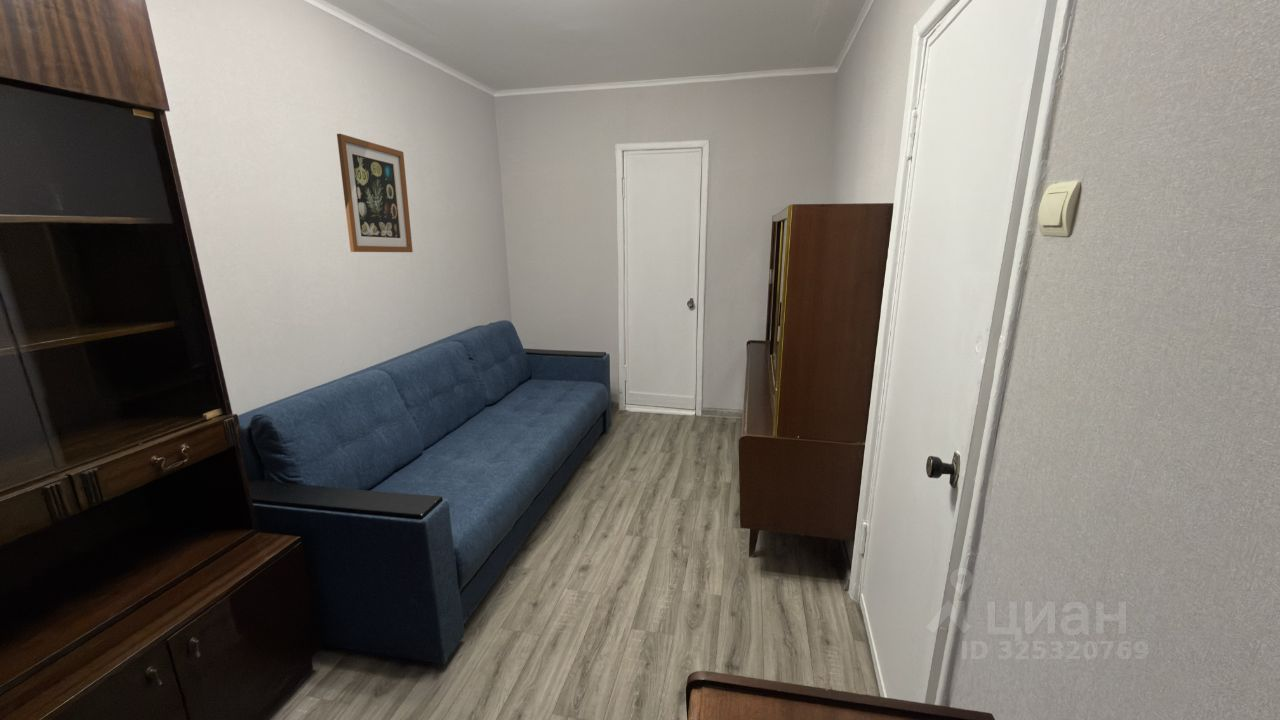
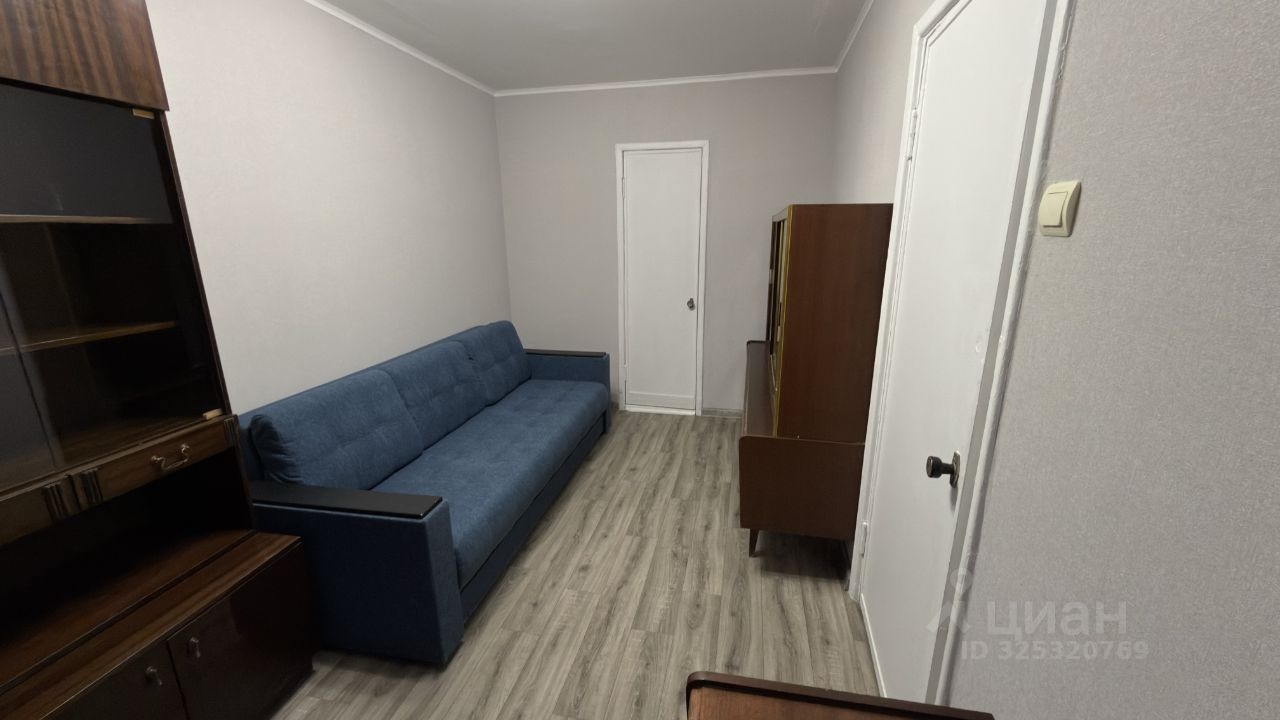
- wall art [336,133,414,253]
